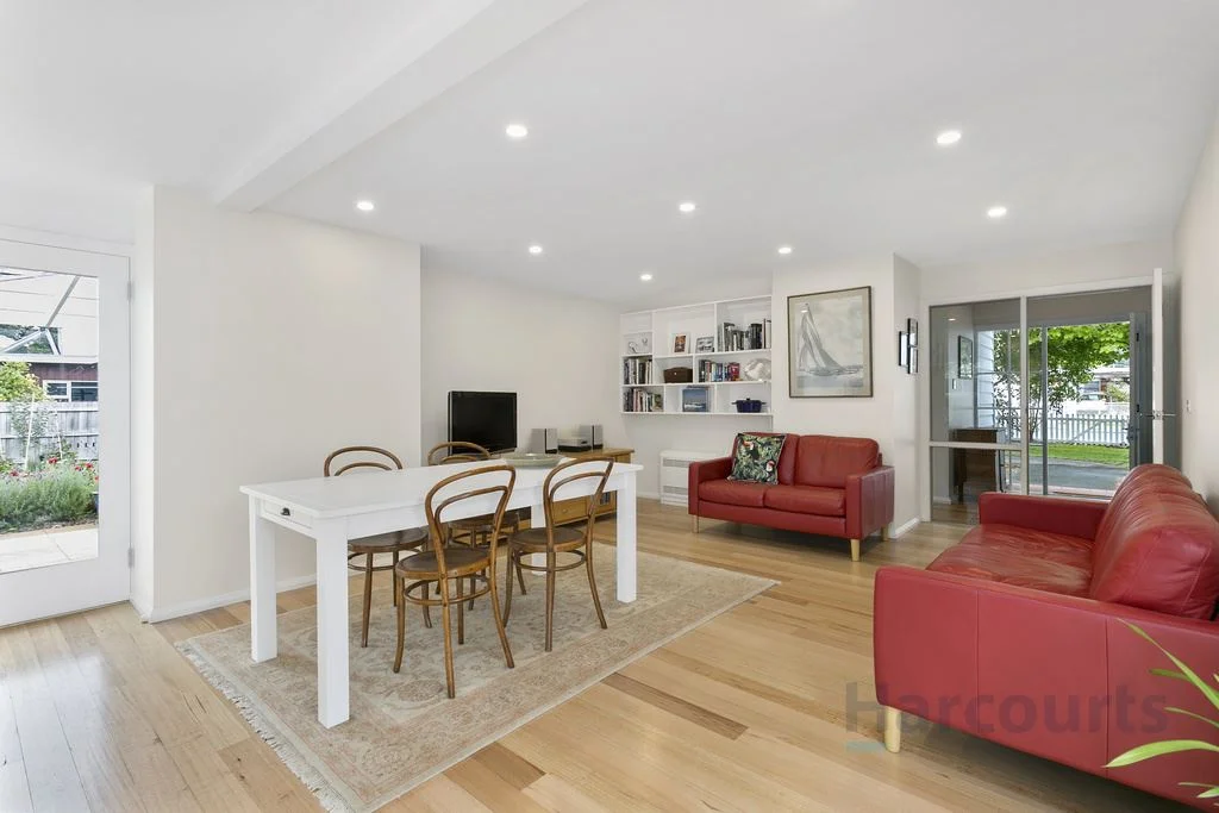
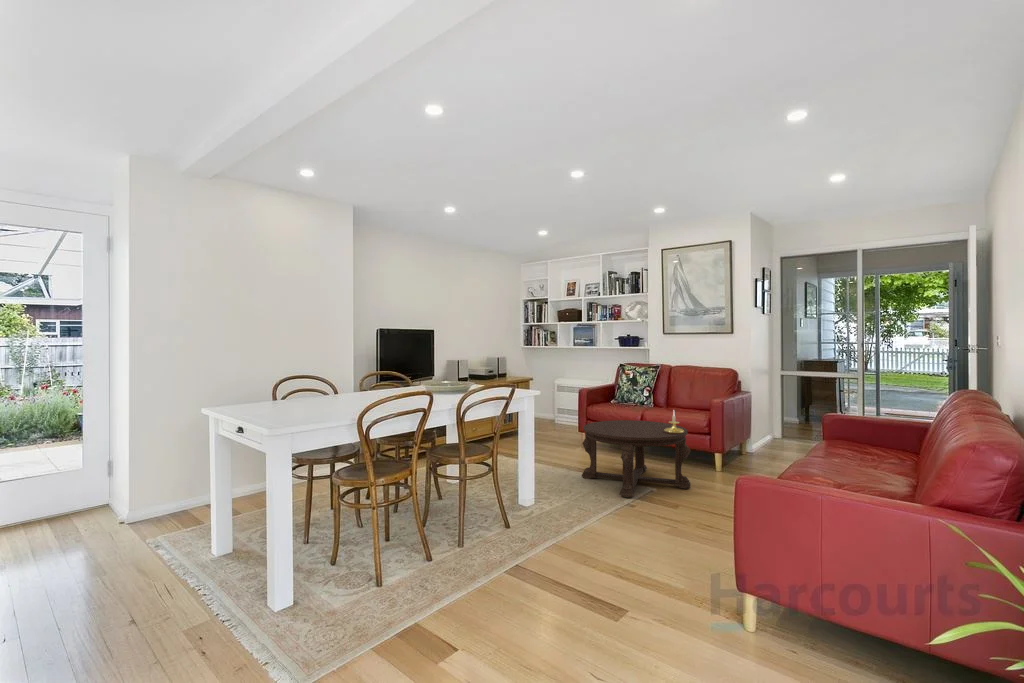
+ candle holder [664,410,684,434]
+ coffee table [580,419,692,499]
